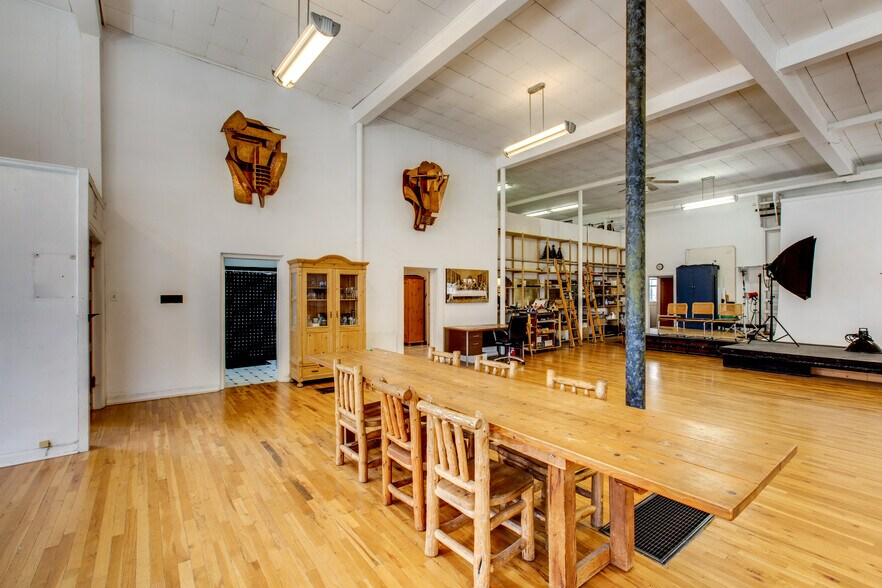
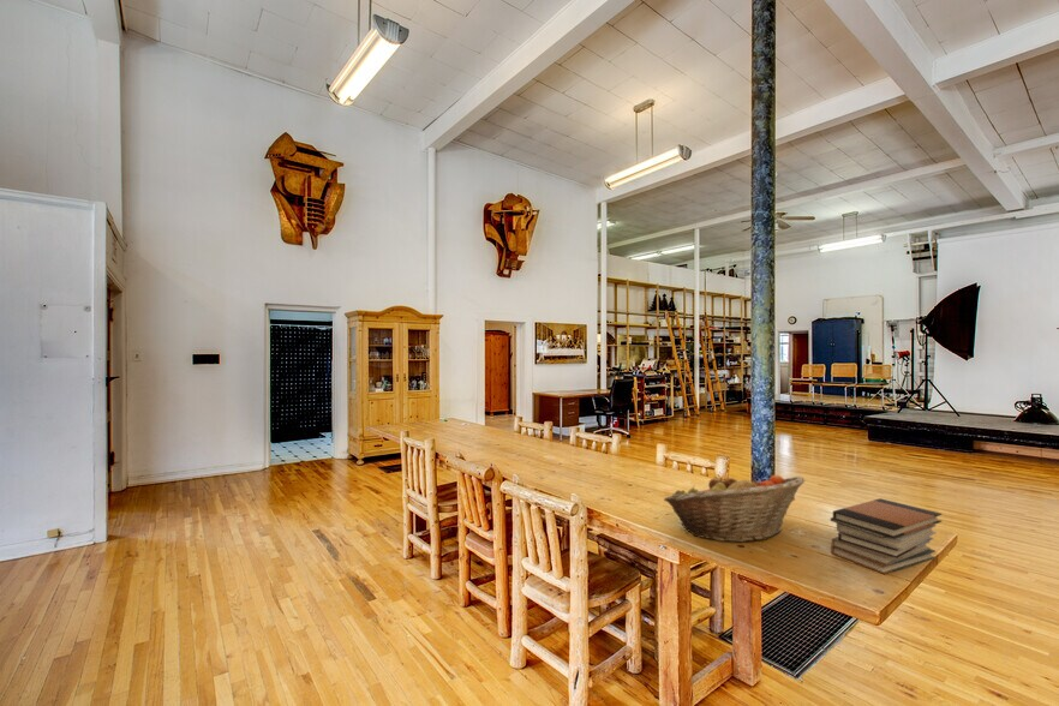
+ fruit basket [663,473,806,543]
+ book stack [830,497,943,575]
